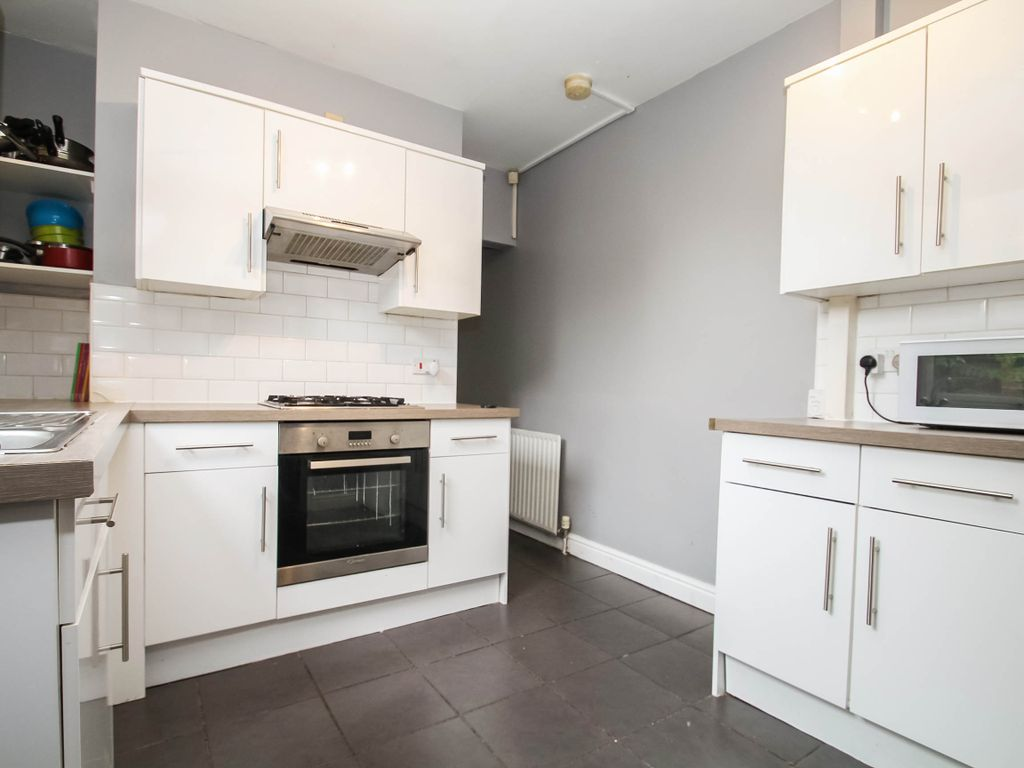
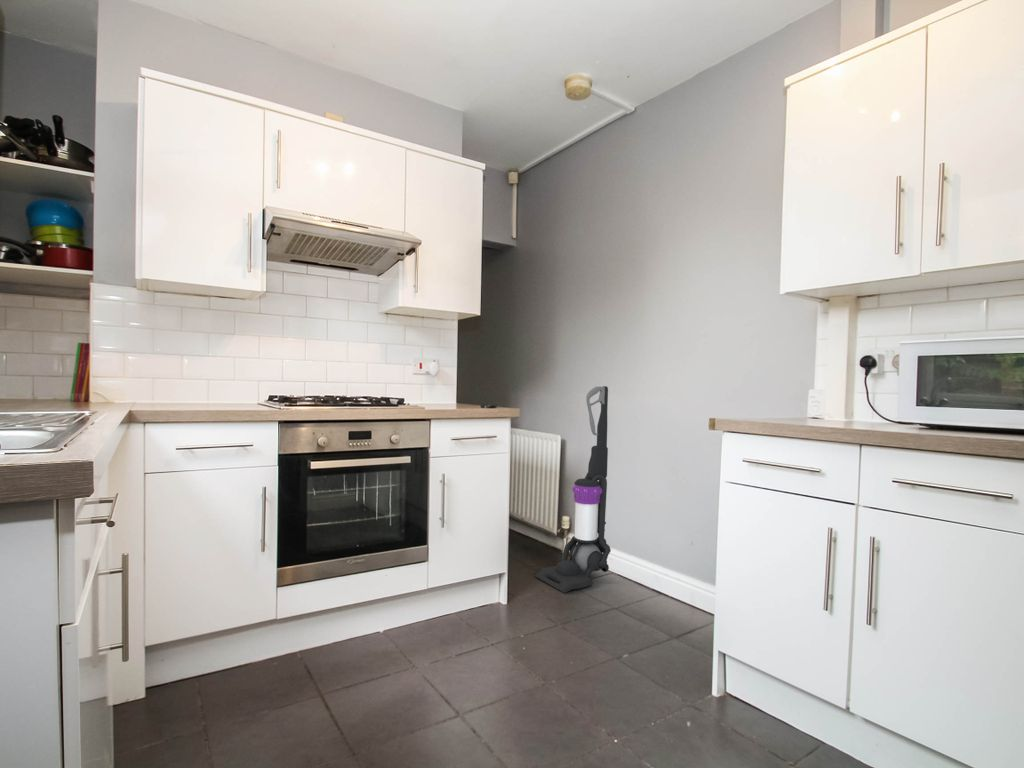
+ vacuum cleaner [534,385,612,594]
